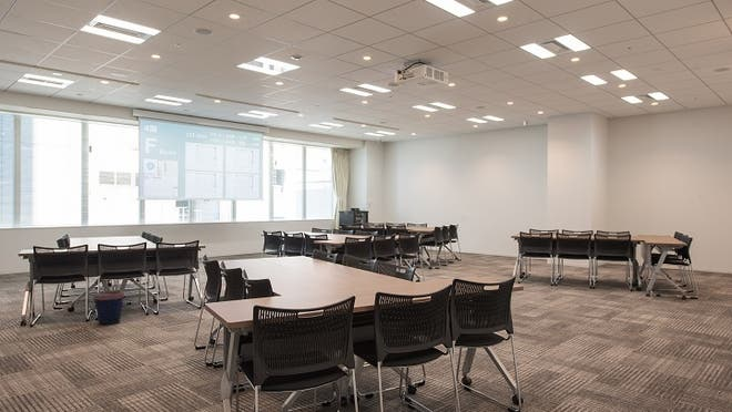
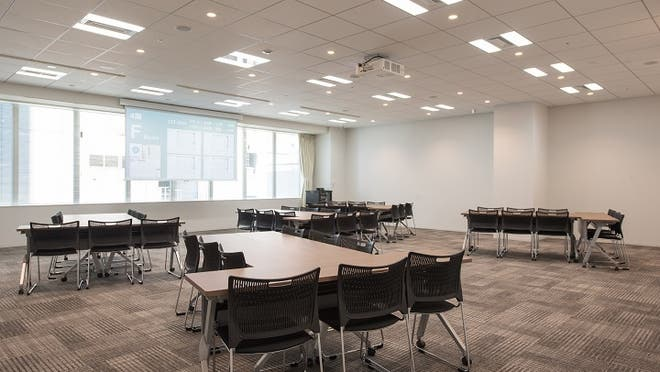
- coffee cup [92,289,126,326]
